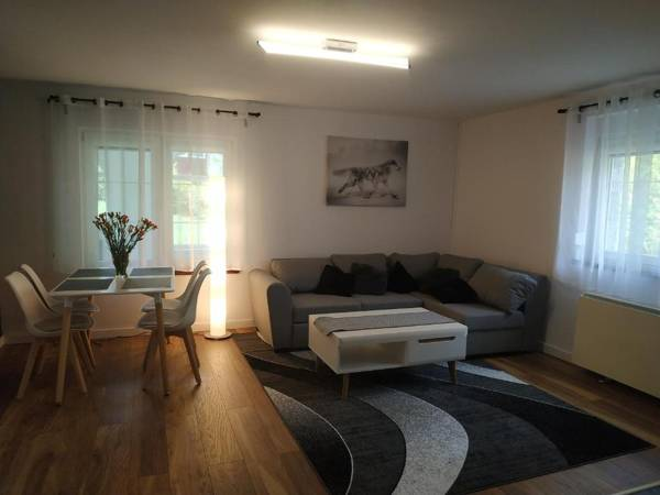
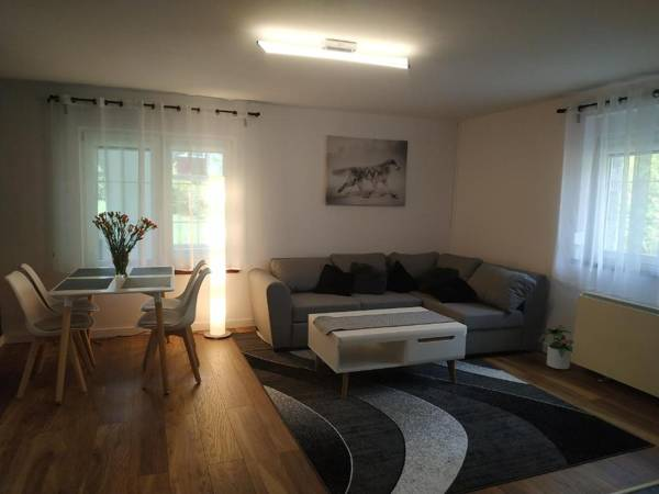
+ potted plant [538,324,574,370]
